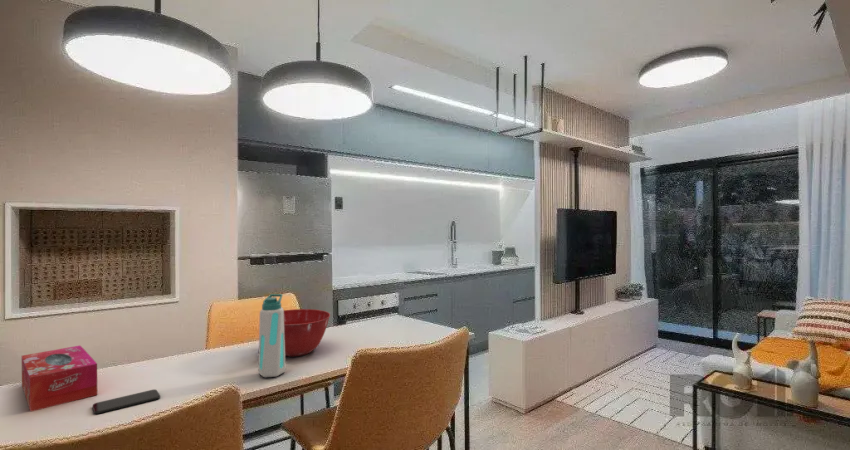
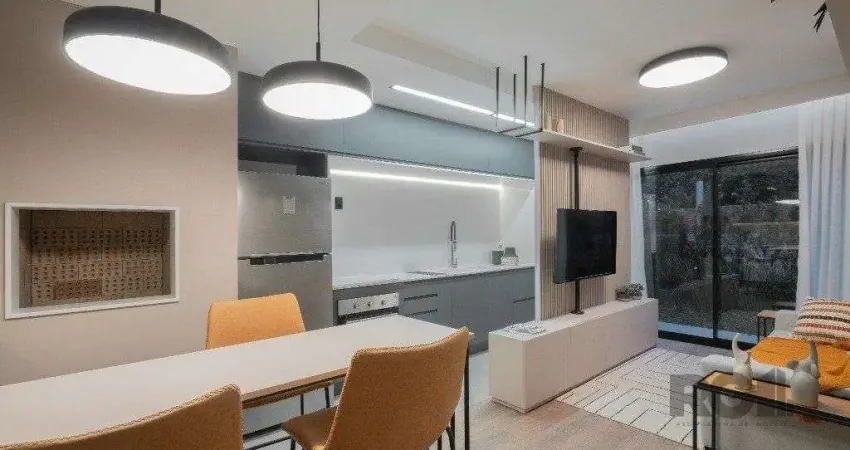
- smartphone [92,388,161,415]
- tissue box [21,344,98,413]
- mixing bowl [283,308,331,357]
- water bottle [257,293,287,378]
